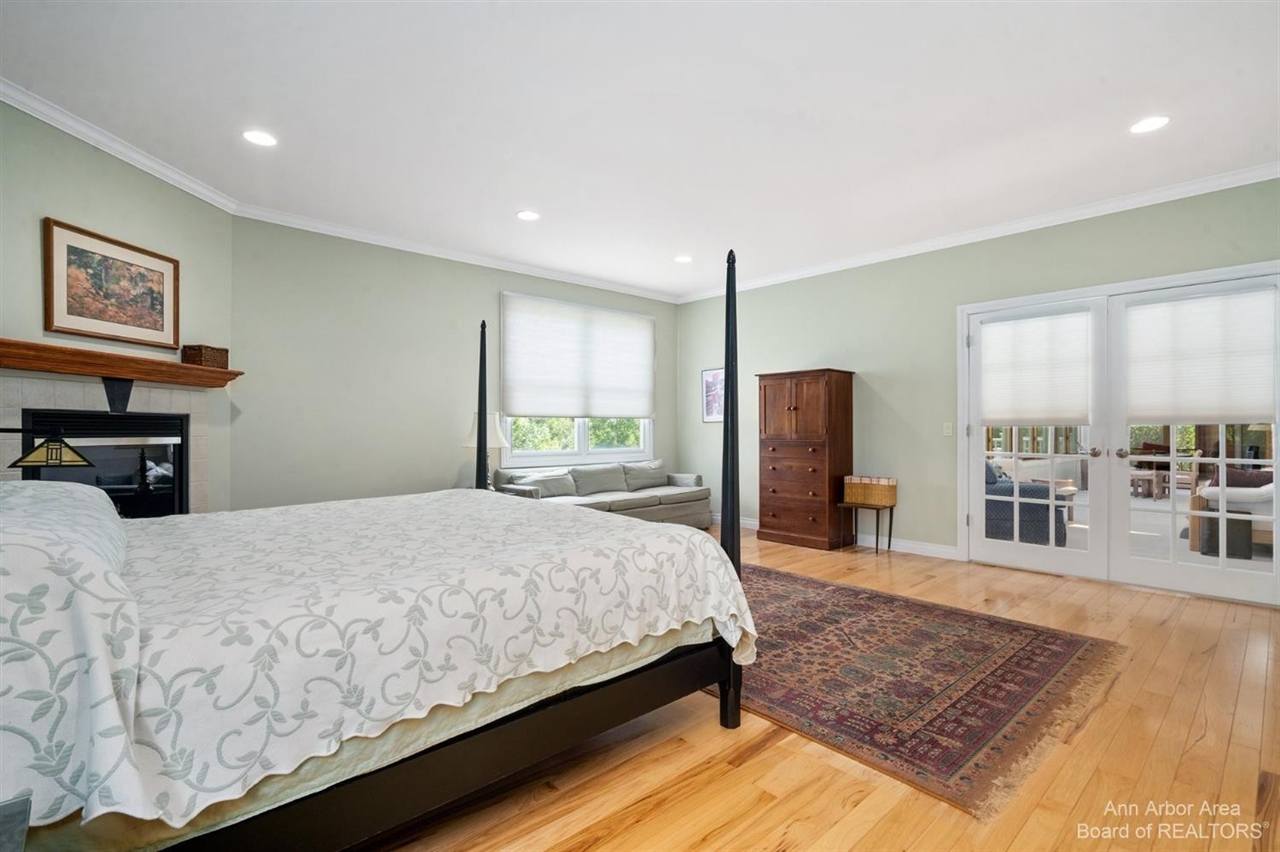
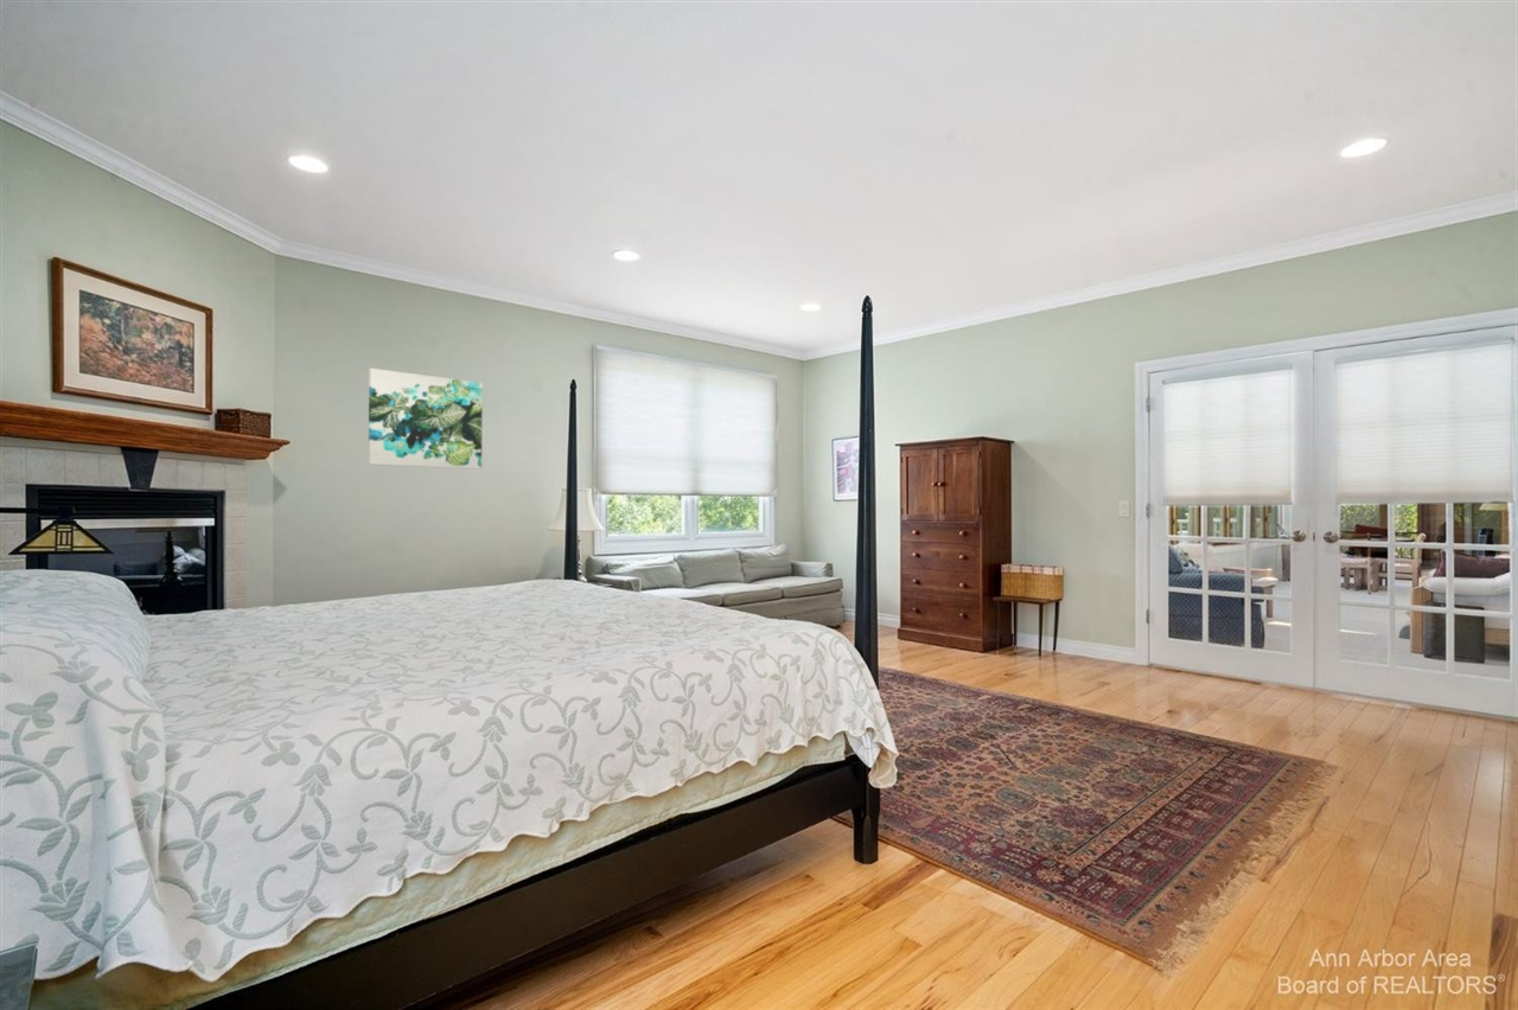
+ wall art [368,367,484,471]
